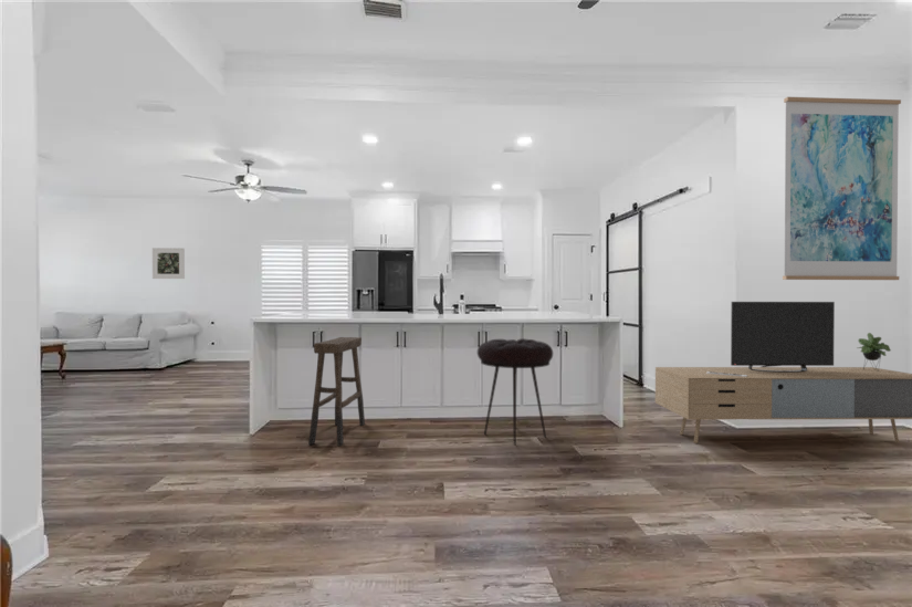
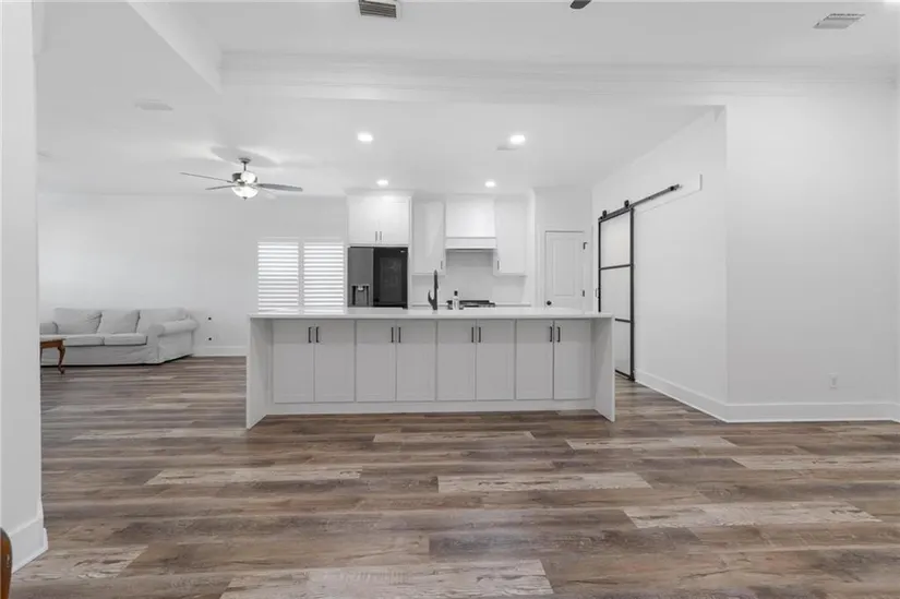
- wall art [782,96,902,281]
- stool [307,336,366,447]
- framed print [151,247,186,280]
- stool [476,337,554,446]
- media console [654,301,912,444]
